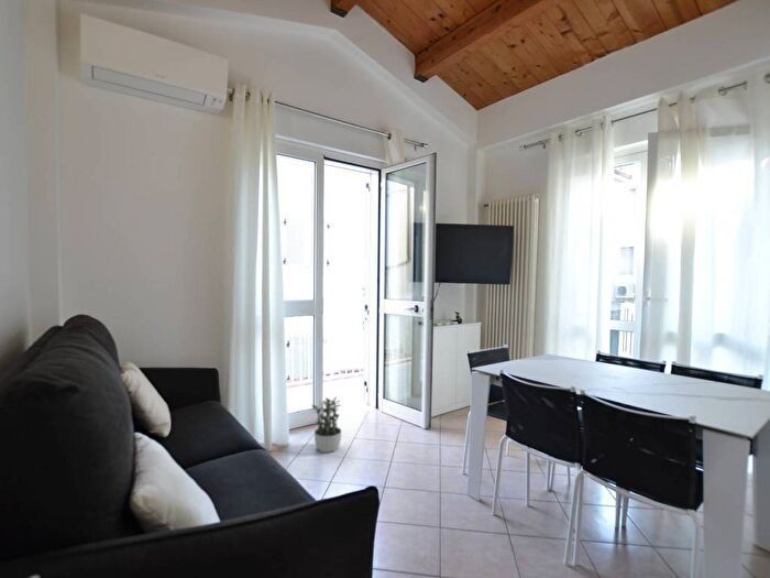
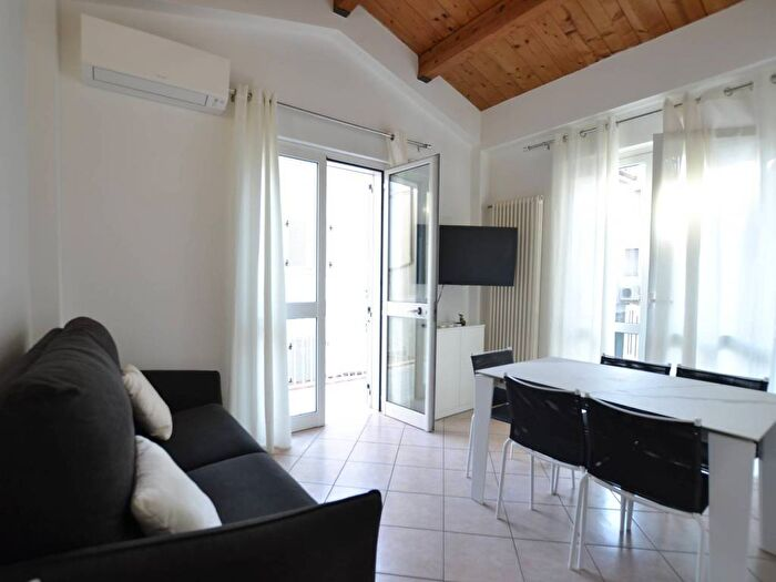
- potted plant [310,395,342,454]
